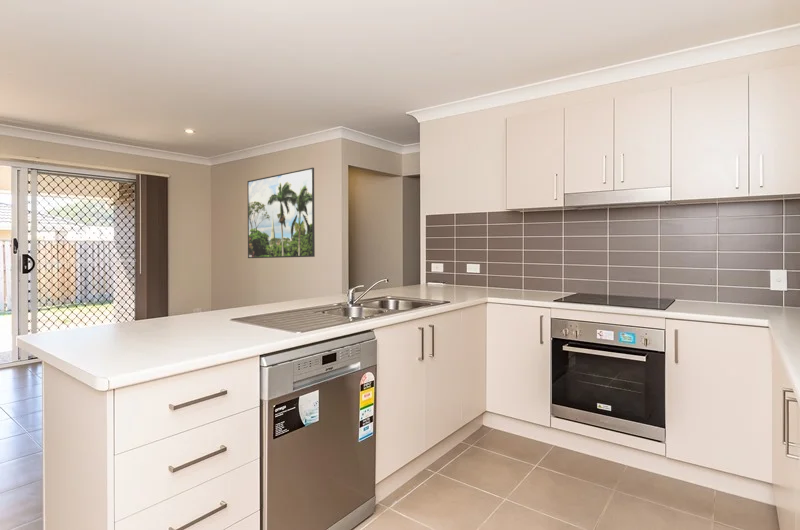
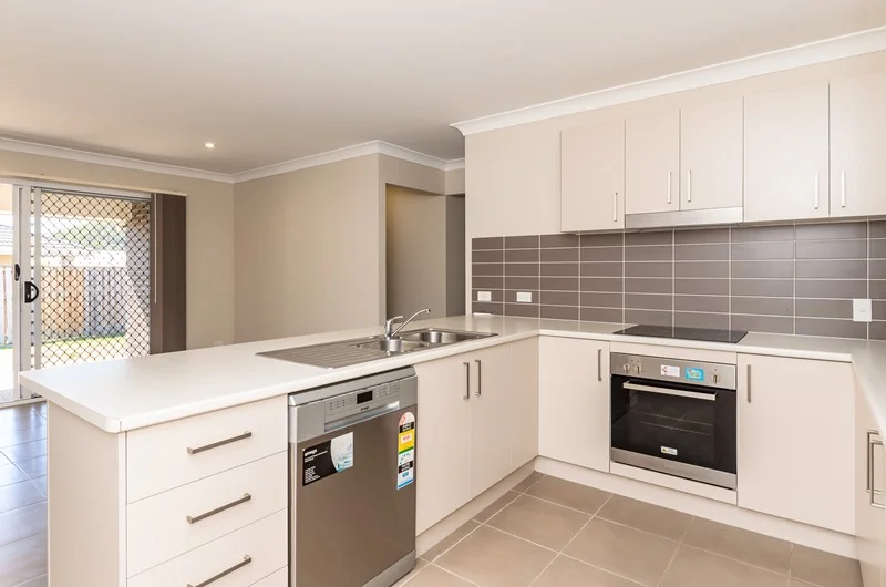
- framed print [246,167,316,259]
